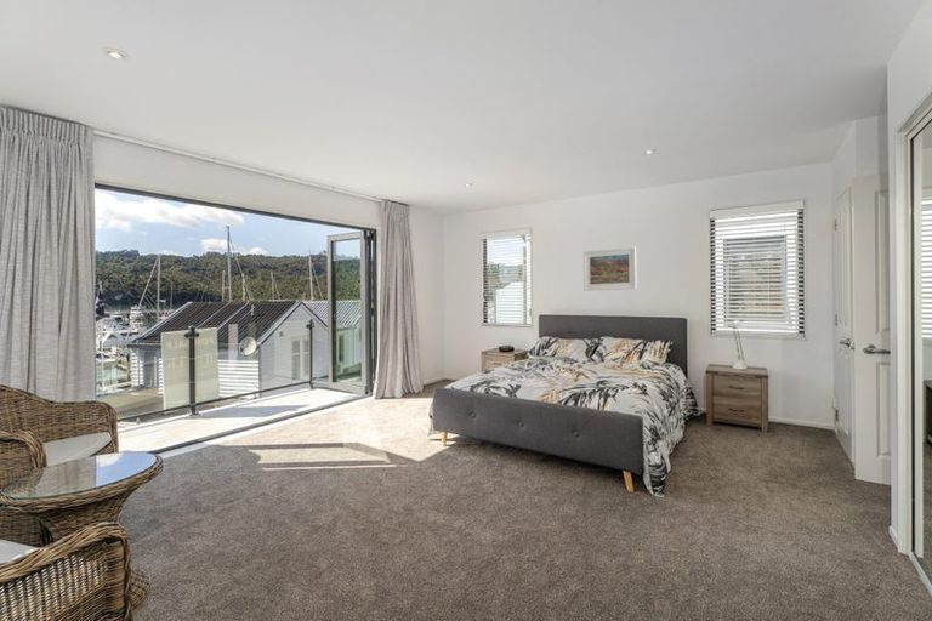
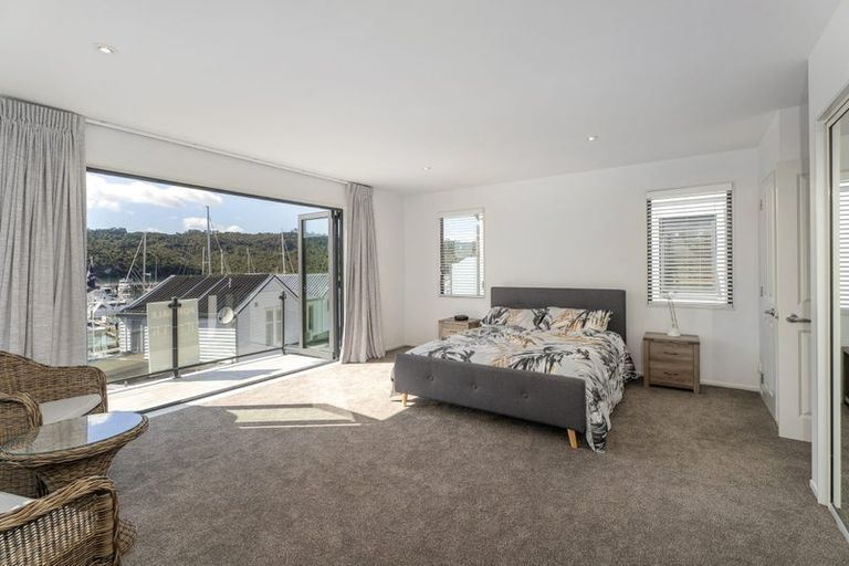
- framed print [582,246,638,292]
